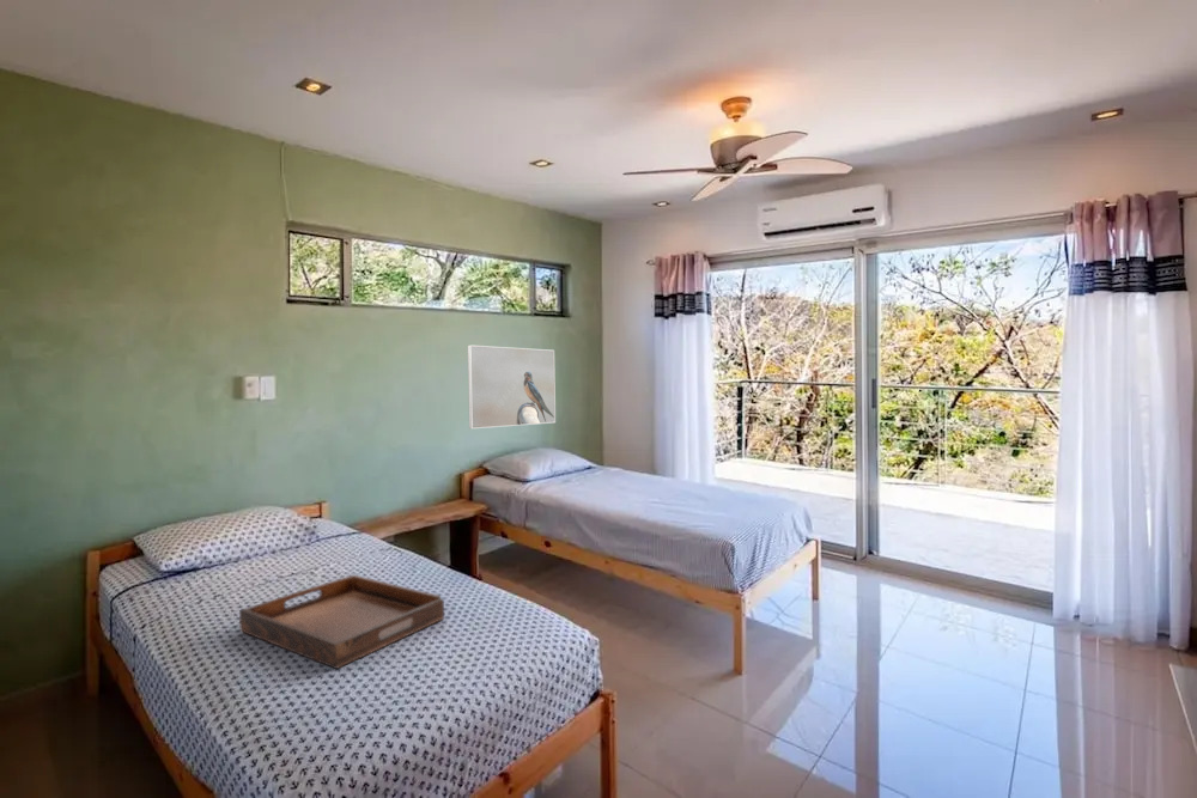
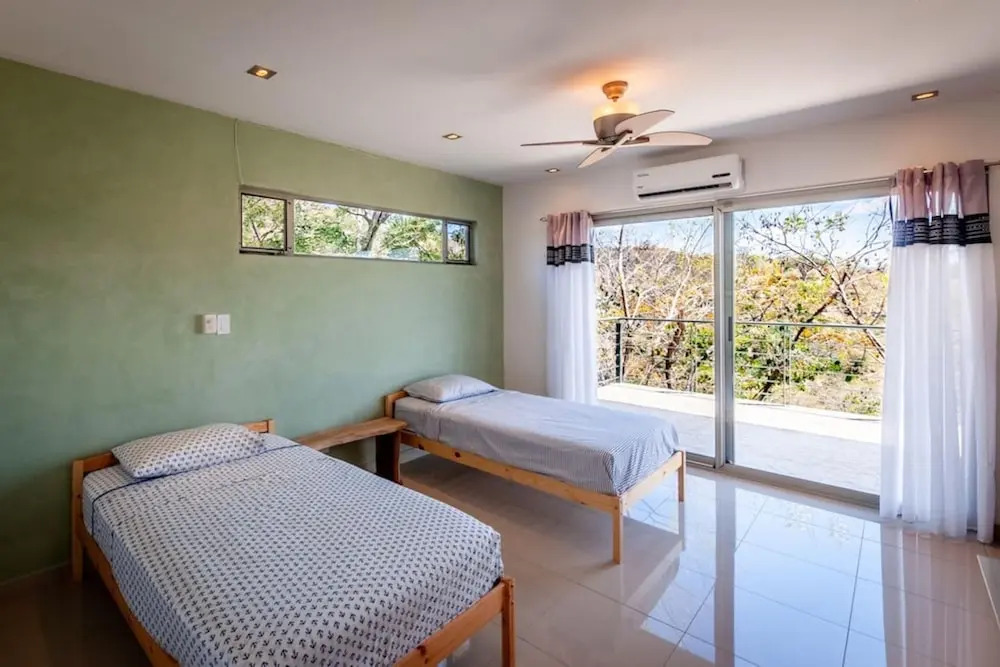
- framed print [467,345,557,430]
- serving tray [238,574,445,670]
